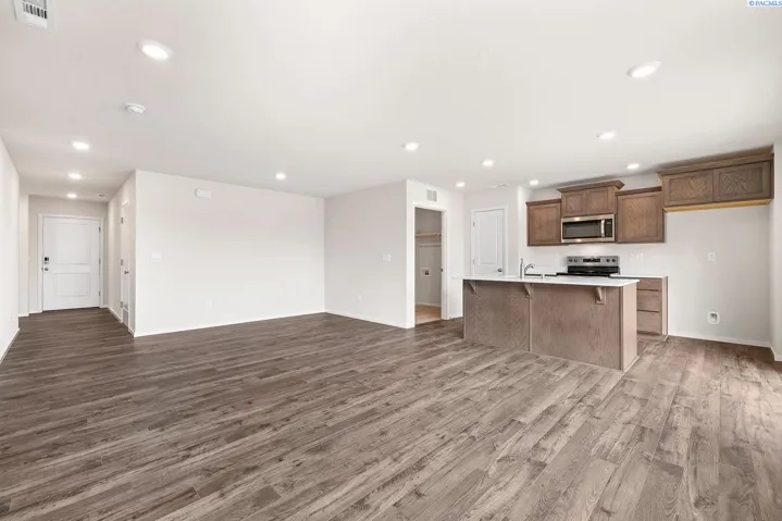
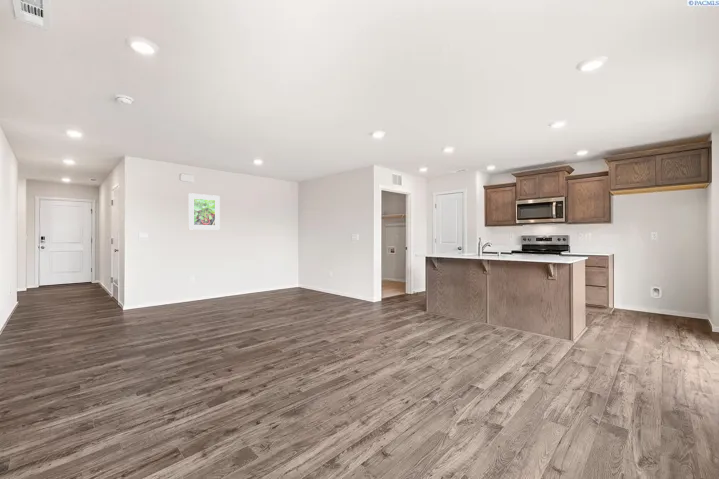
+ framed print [187,192,221,231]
